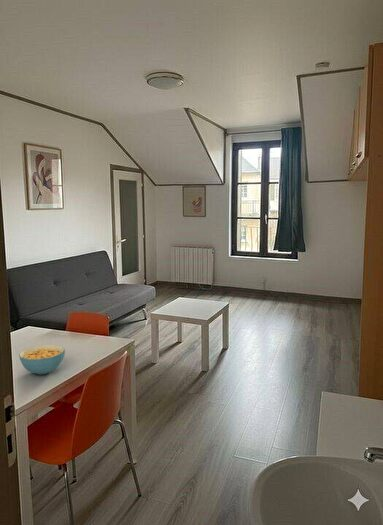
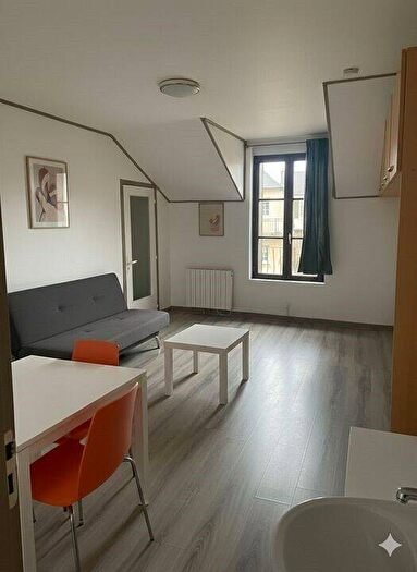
- cereal bowl [18,344,66,375]
